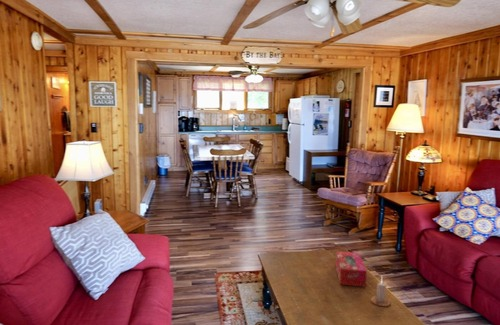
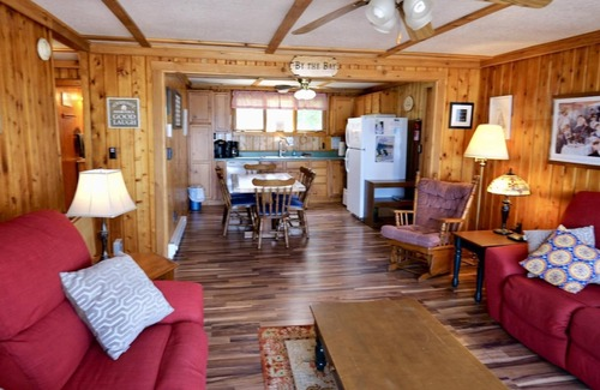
- candle [370,276,391,307]
- tissue box [334,250,368,288]
